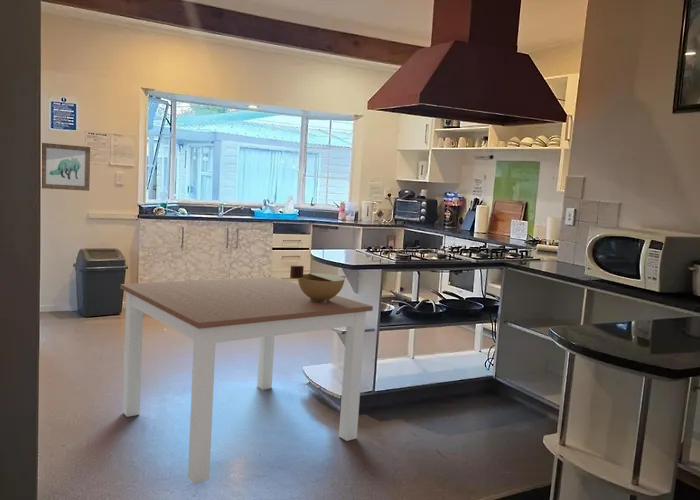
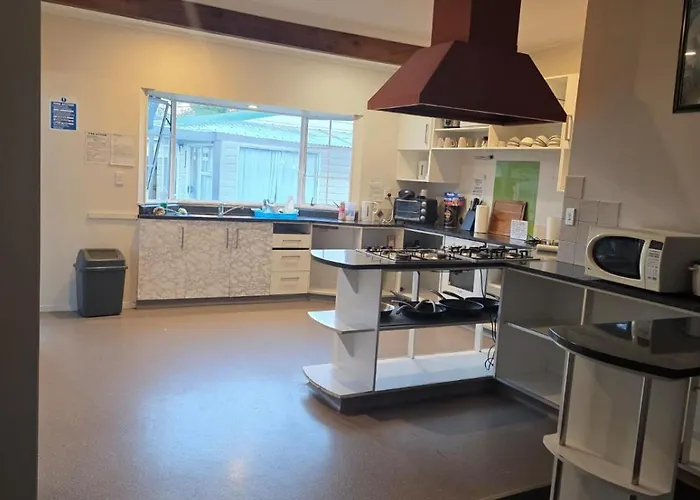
- wall art [41,142,91,192]
- dining table [119,276,374,485]
- bowl [289,265,347,303]
